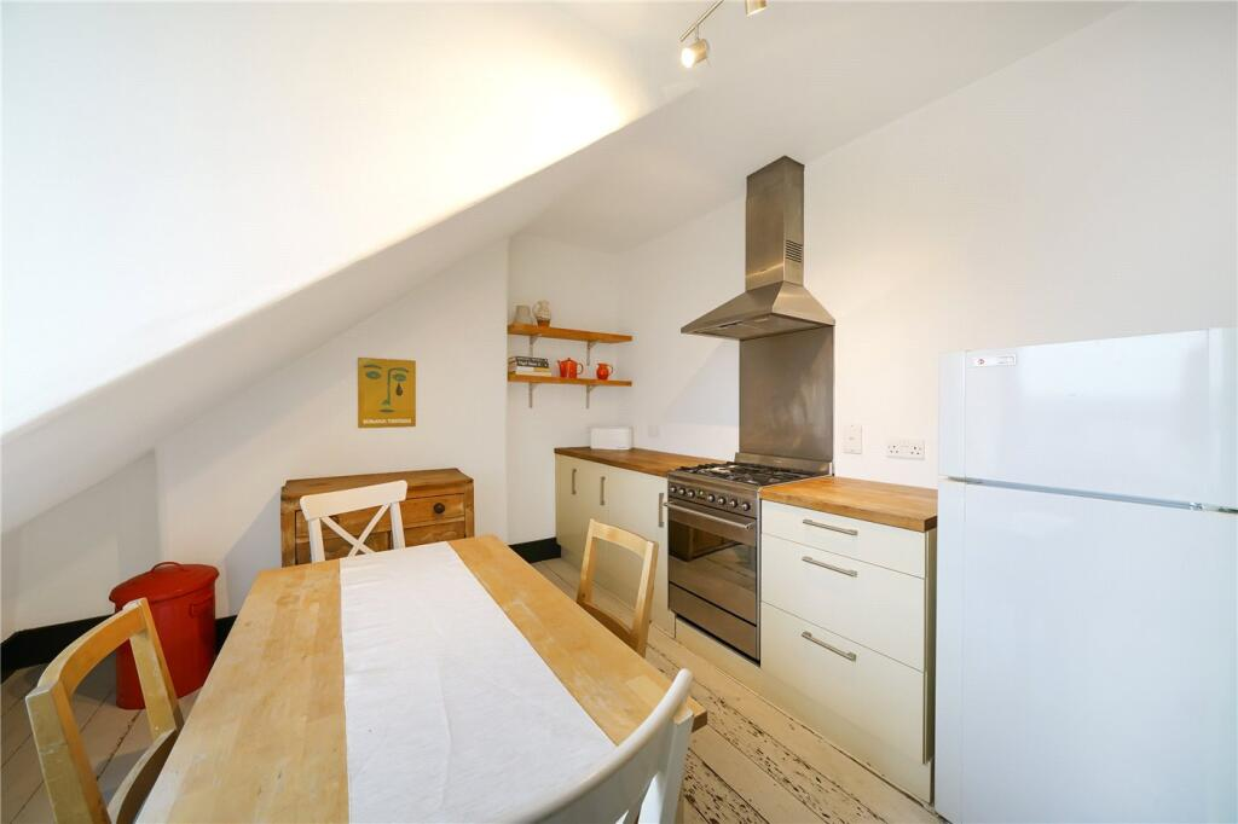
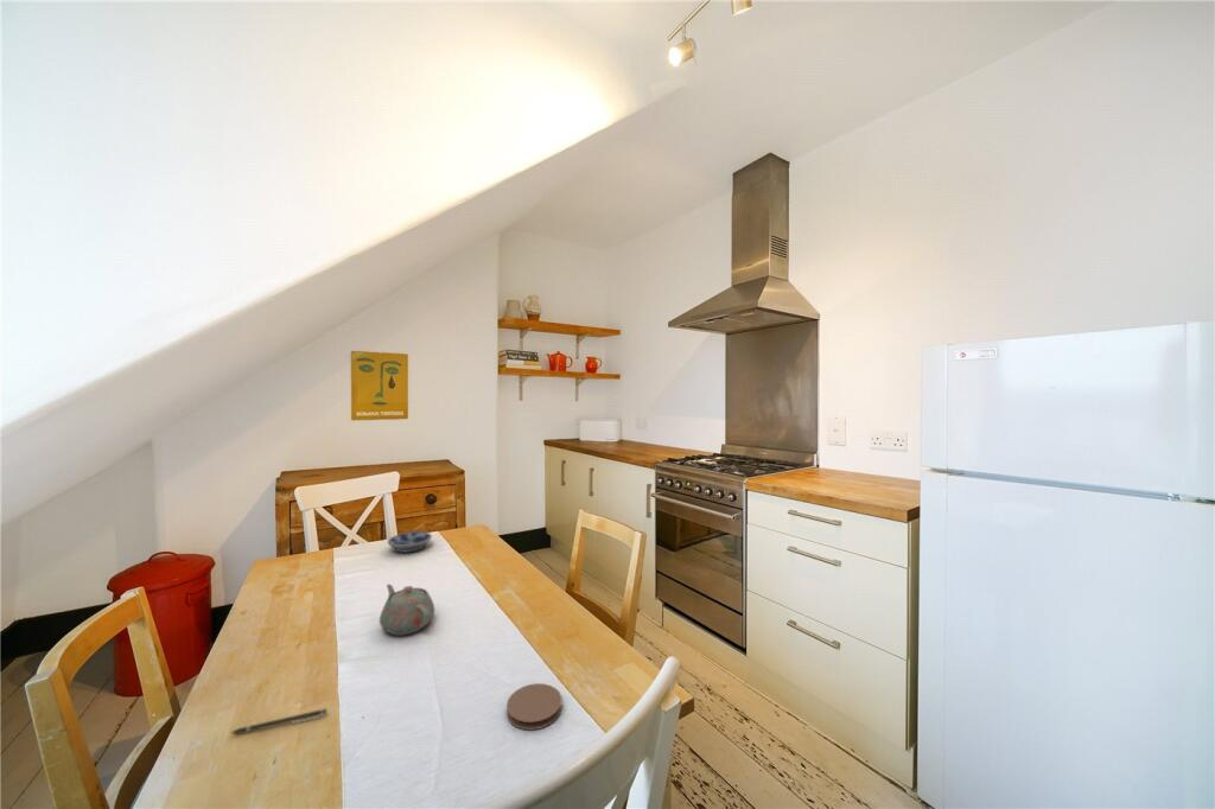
+ teapot [379,584,435,637]
+ coaster [505,682,562,731]
+ pen [229,707,327,735]
+ bowl [387,530,433,554]
